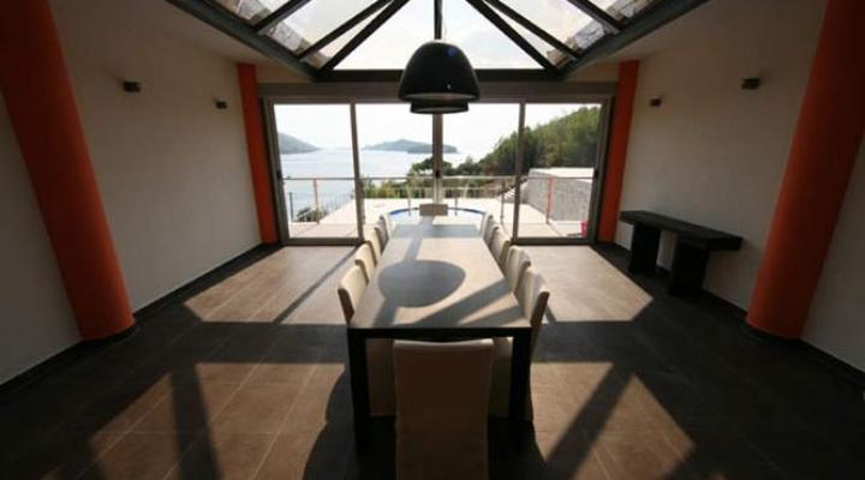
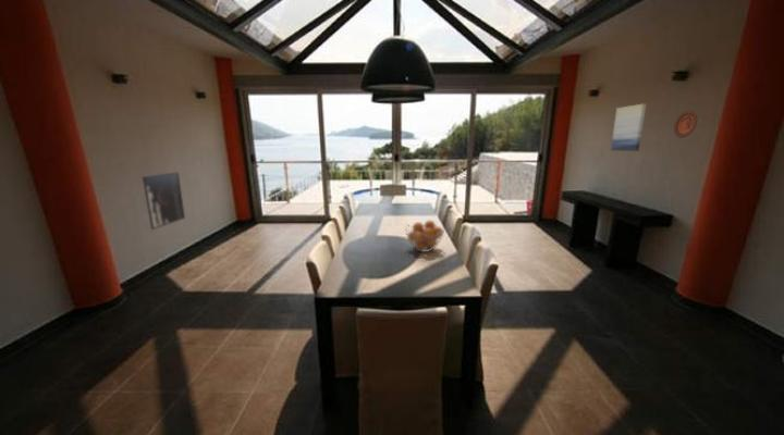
+ wall art [610,102,648,152]
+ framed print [142,171,186,231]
+ decorative plate [673,110,699,139]
+ fruit basket [404,219,445,253]
